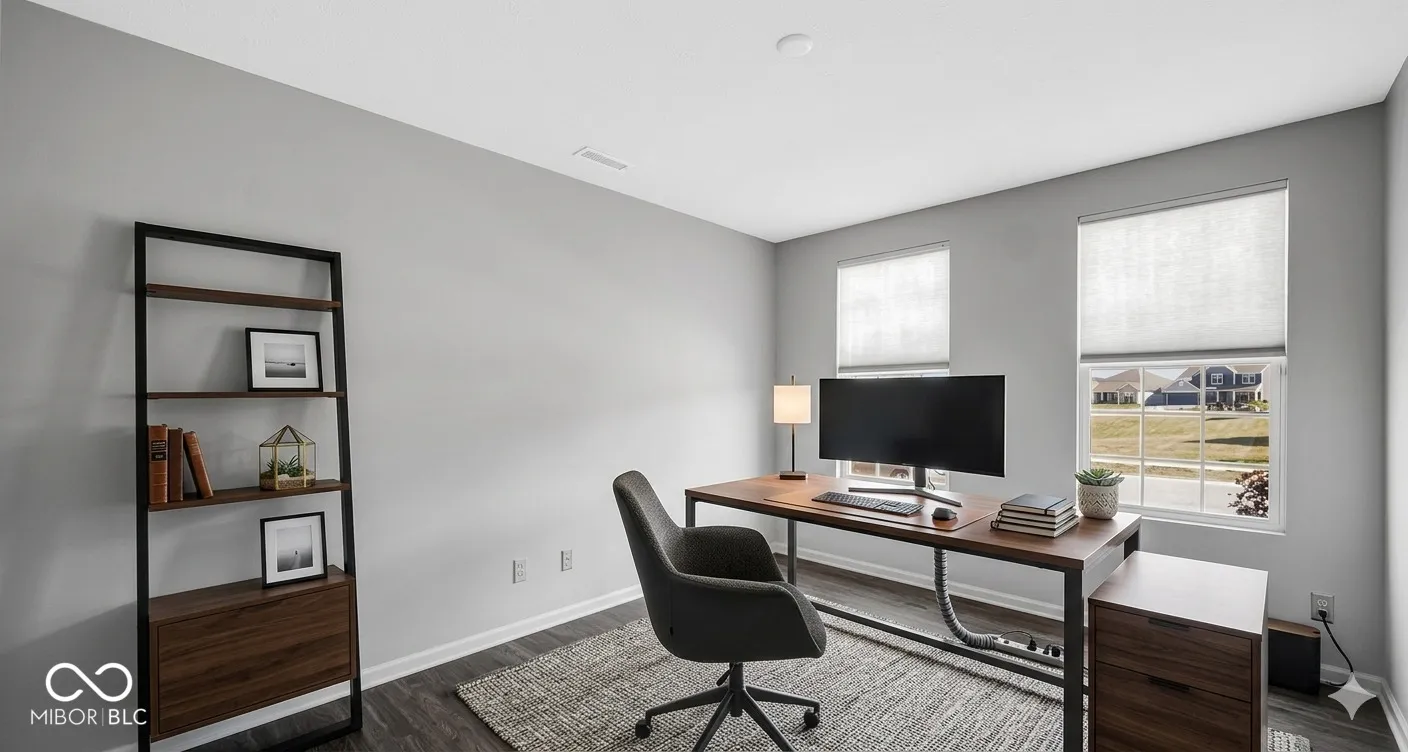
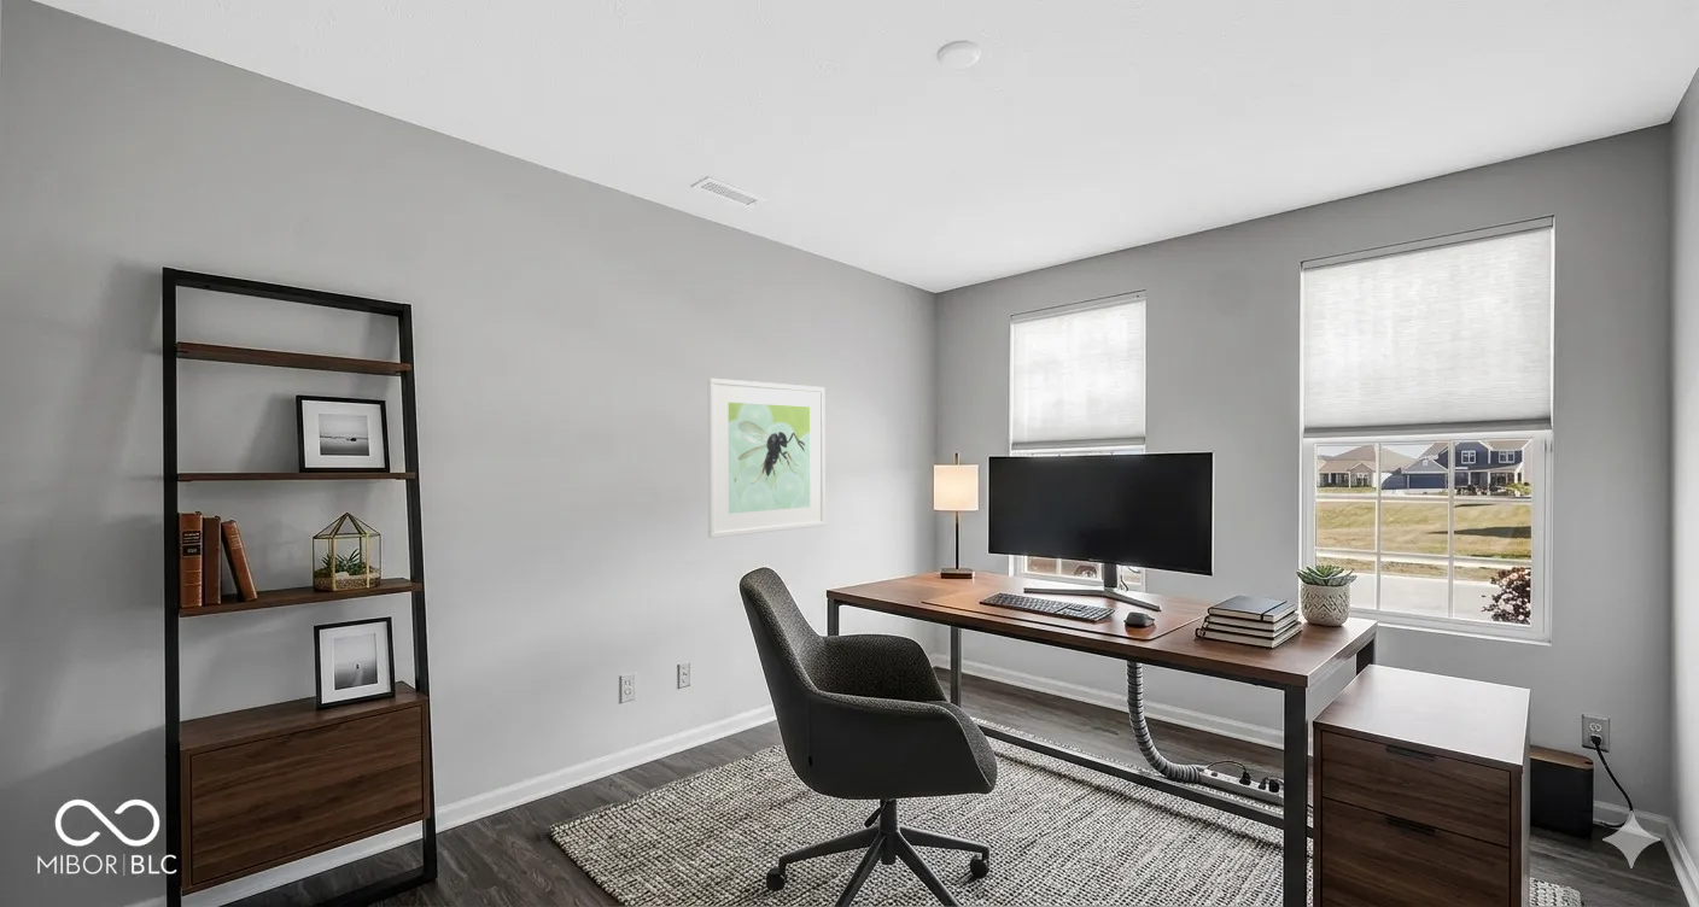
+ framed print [706,378,827,539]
